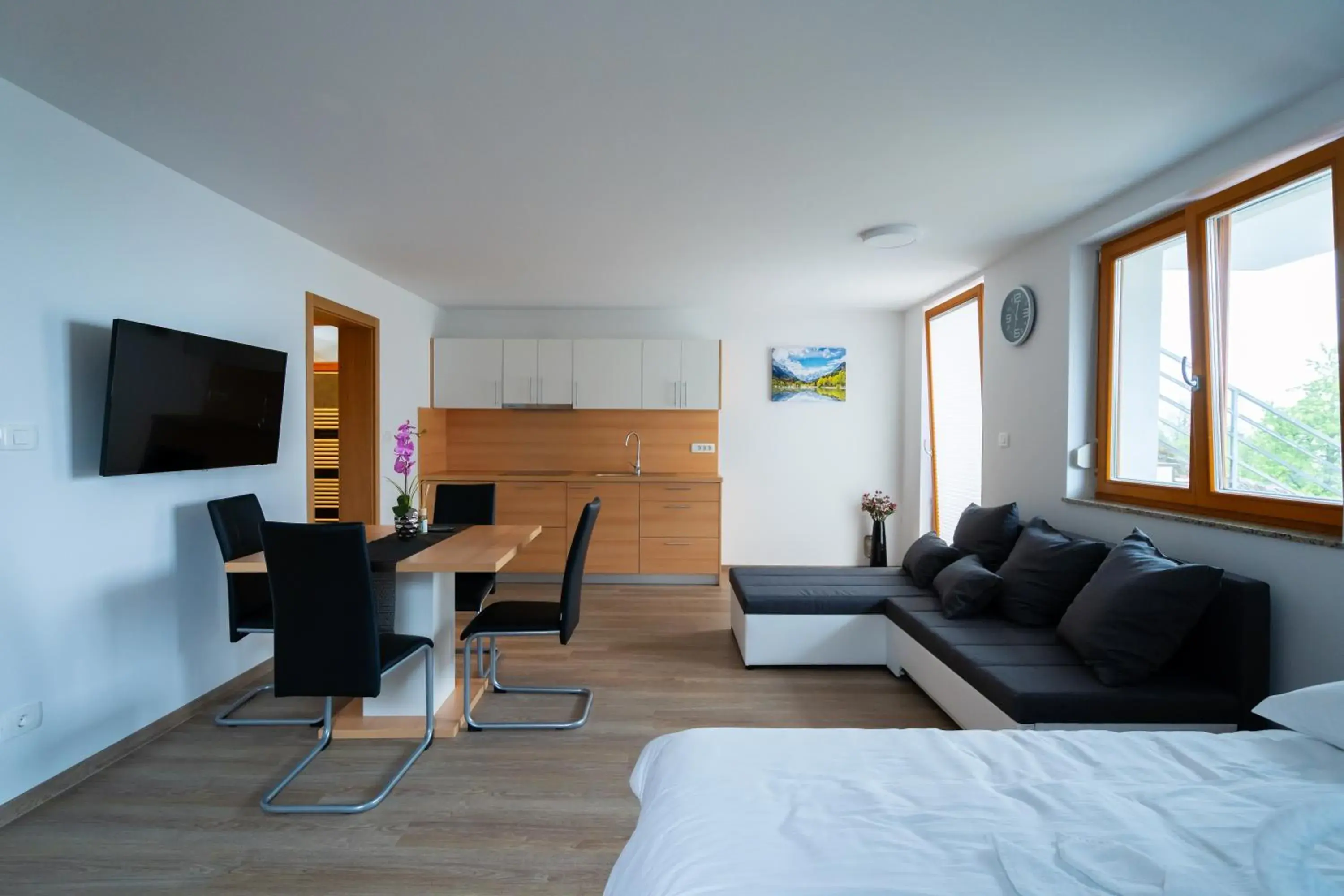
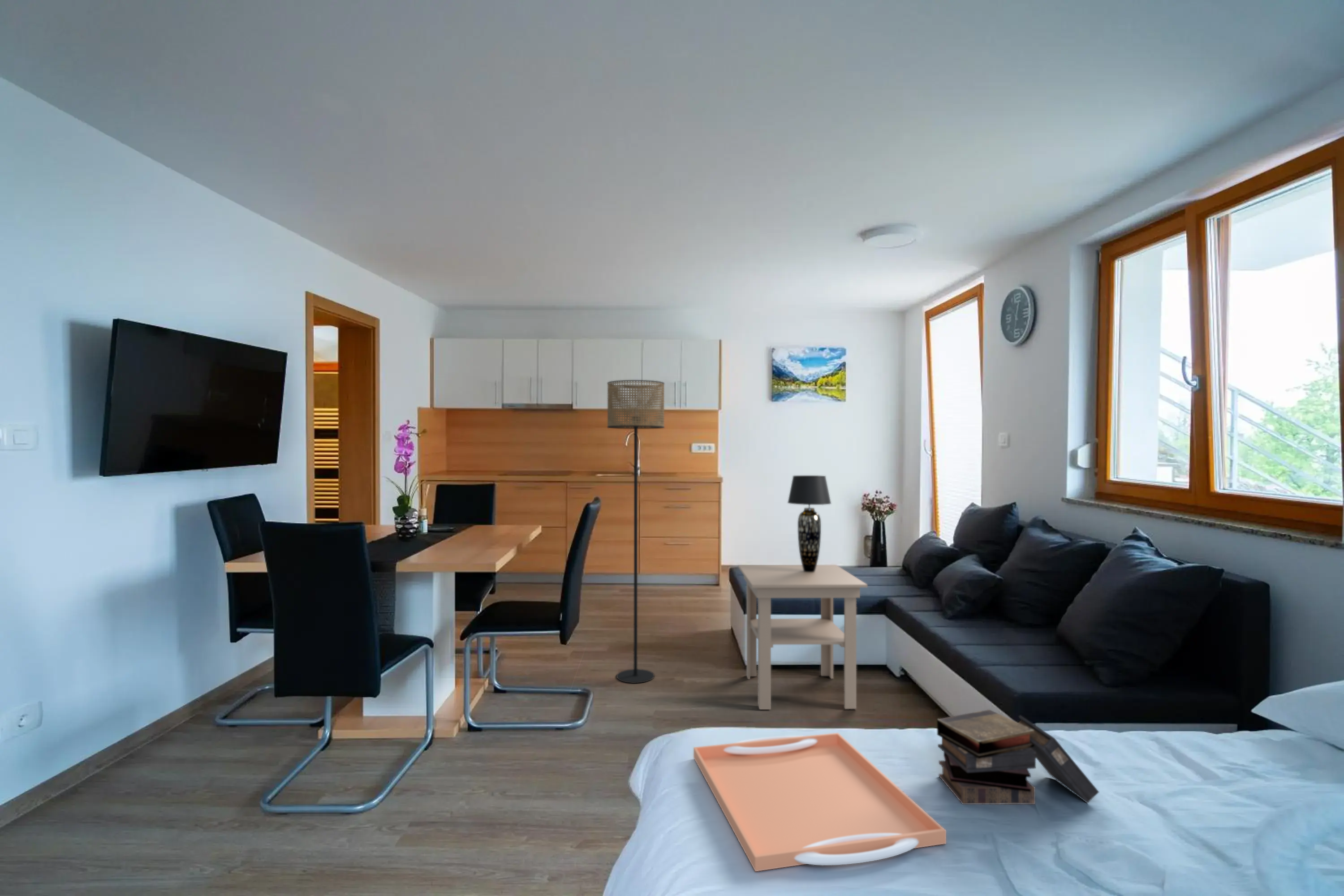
+ book [937,709,1099,805]
+ serving tray [693,732,947,872]
+ side table [738,564,868,710]
+ floor lamp [607,379,665,684]
+ table lamp [787,475,832,572]
